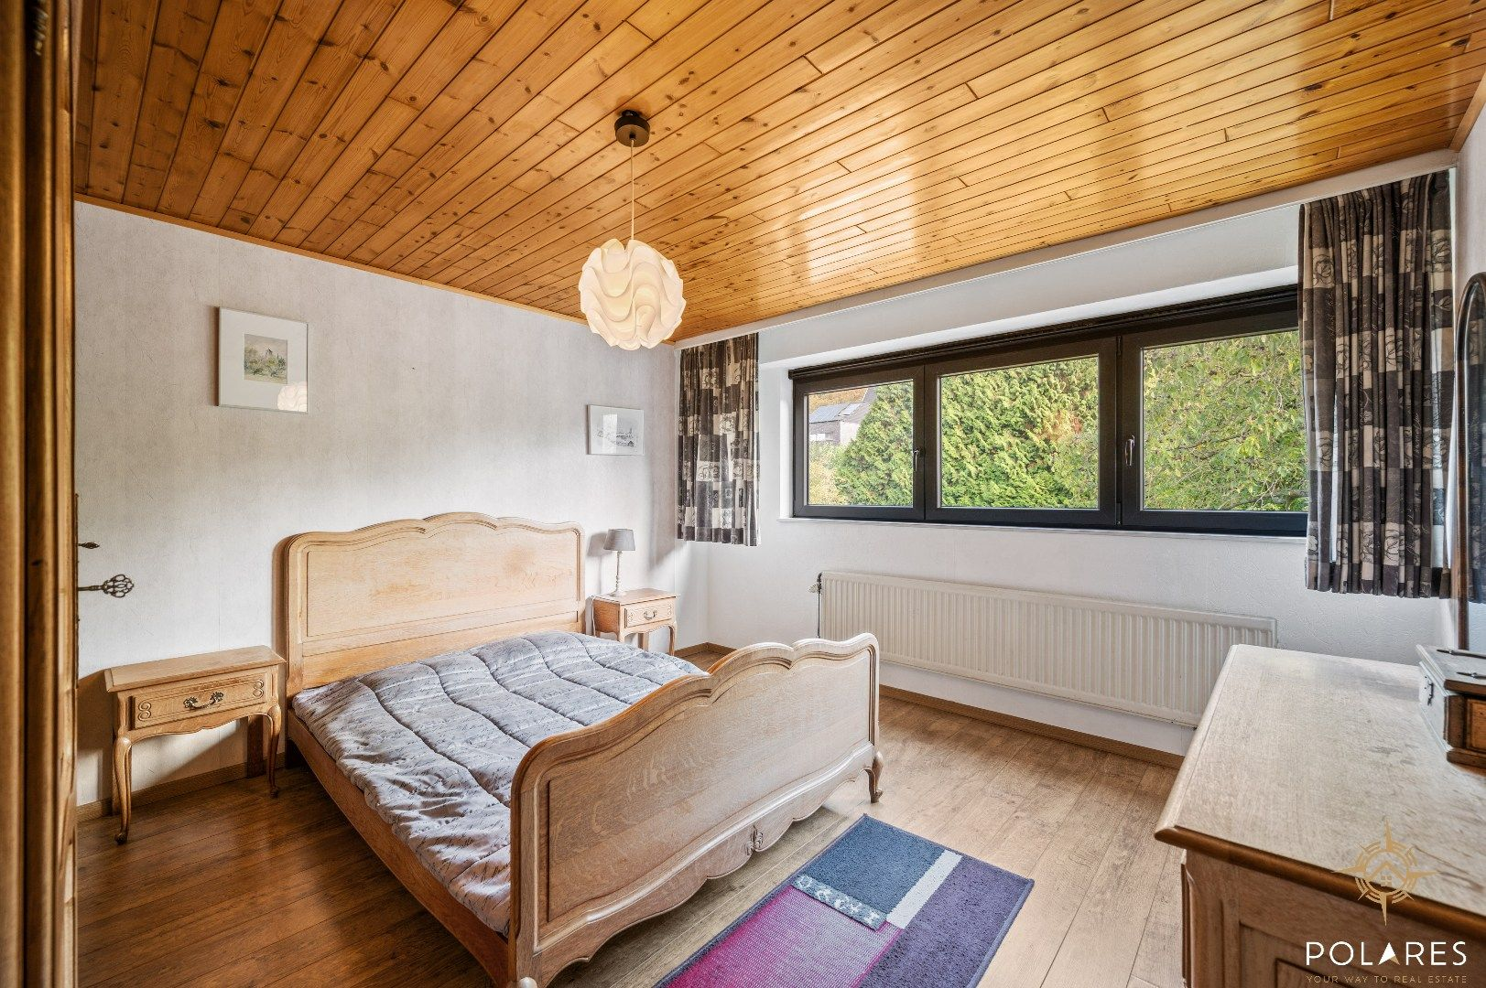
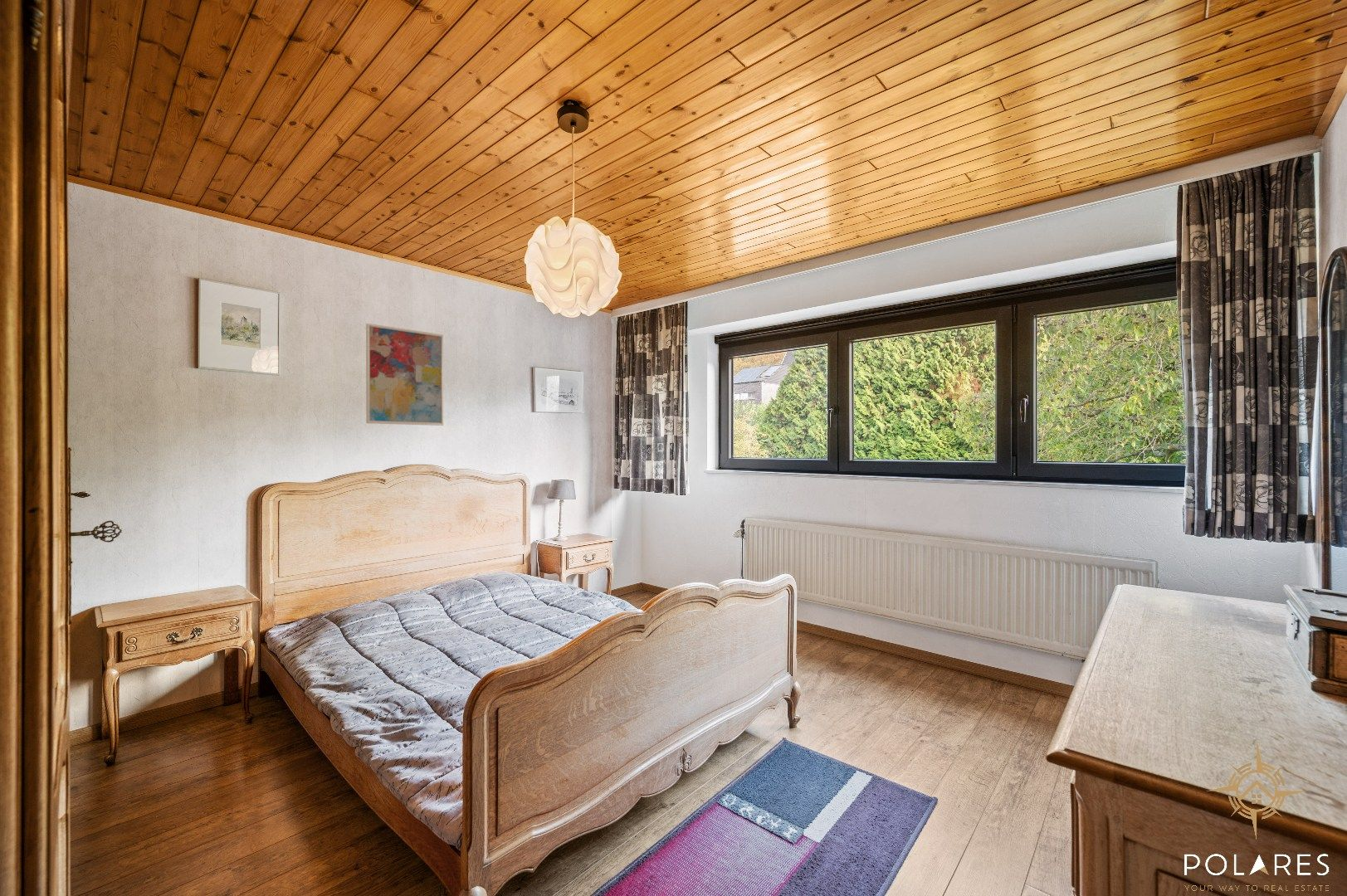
+ wall art [365,323,444,426]
